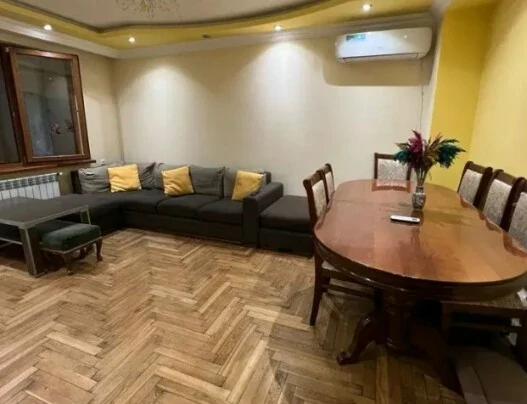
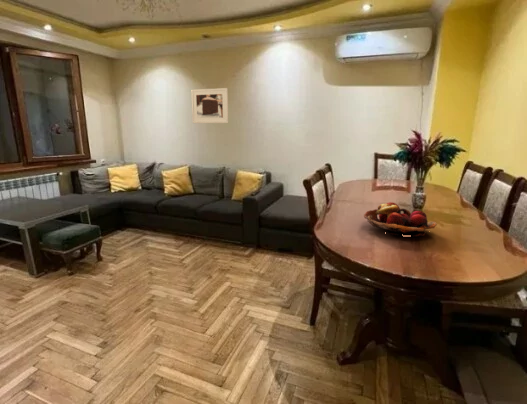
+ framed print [190,87,229,124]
+ fruit basket [363,201,438,237]
